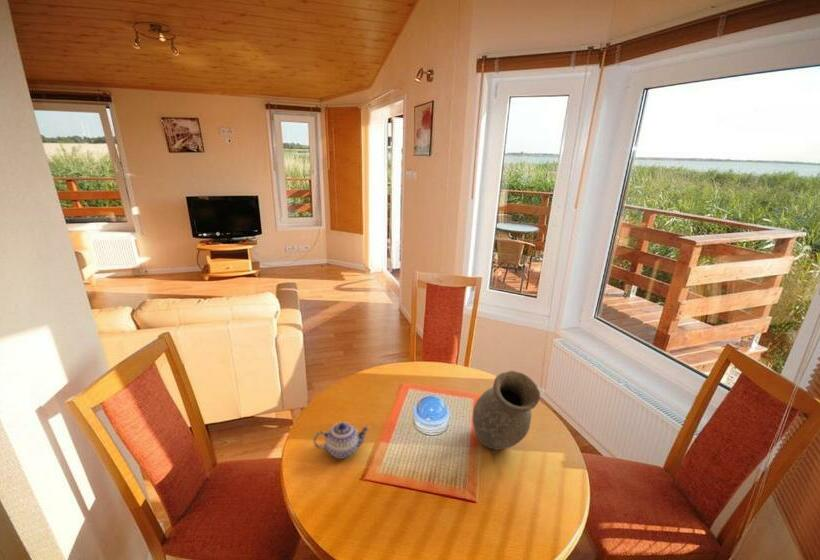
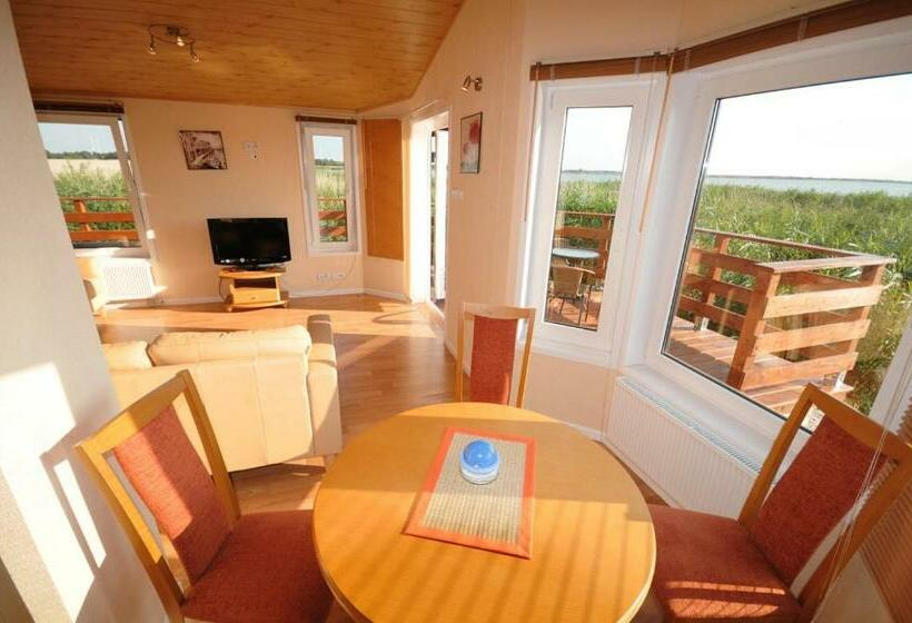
- vase [472,369,541,451]
- teapot [313,421,370,460]
